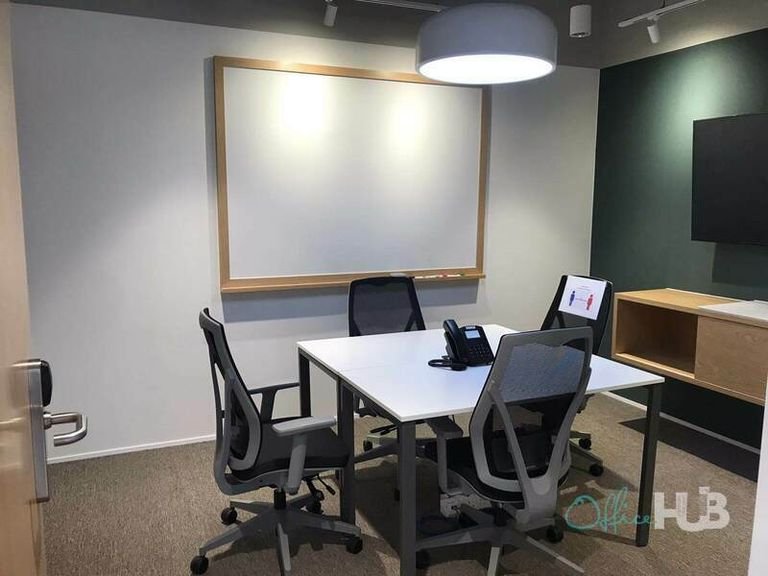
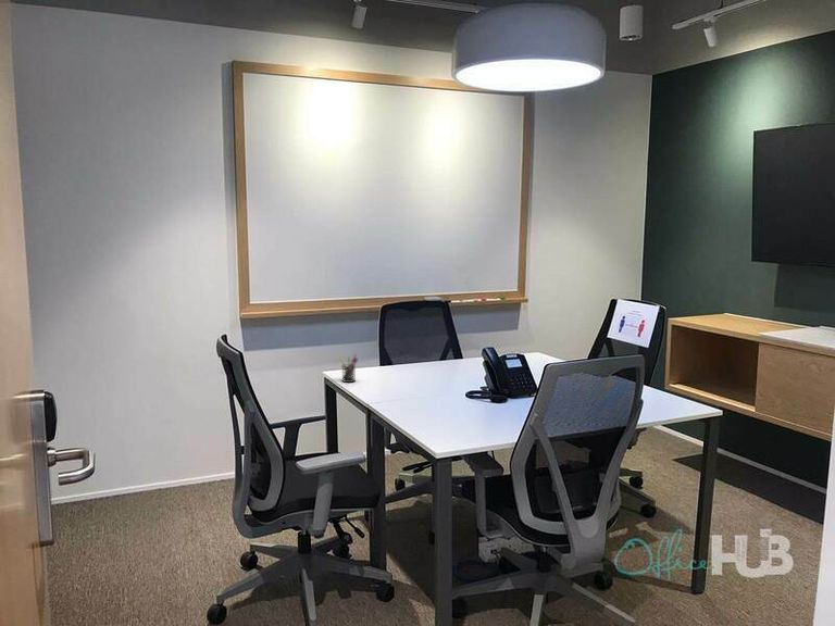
+ pen holder [338,353,359,384]
